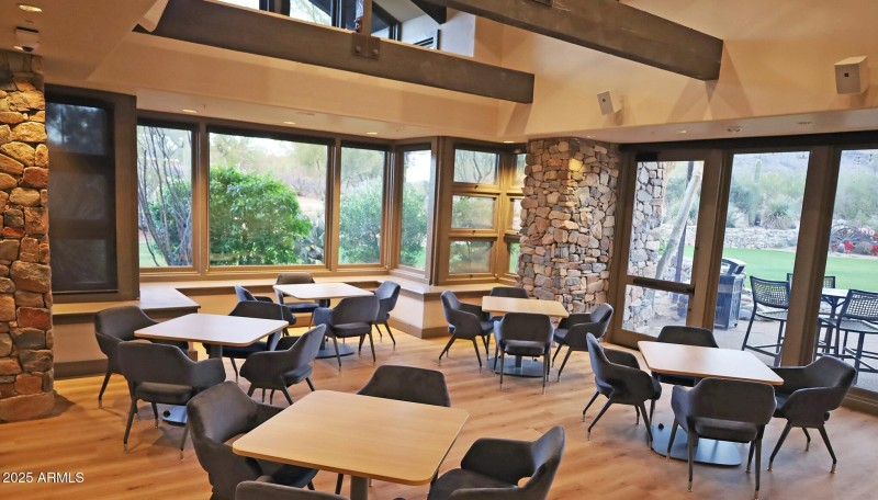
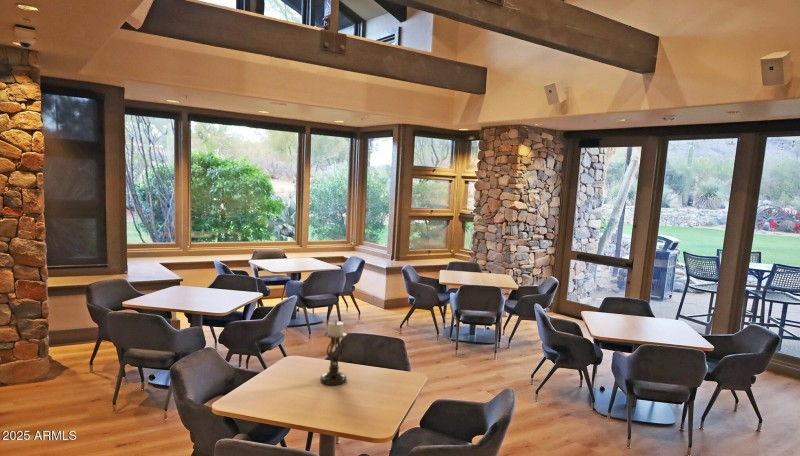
+ candle holder [319,319,348,386]
